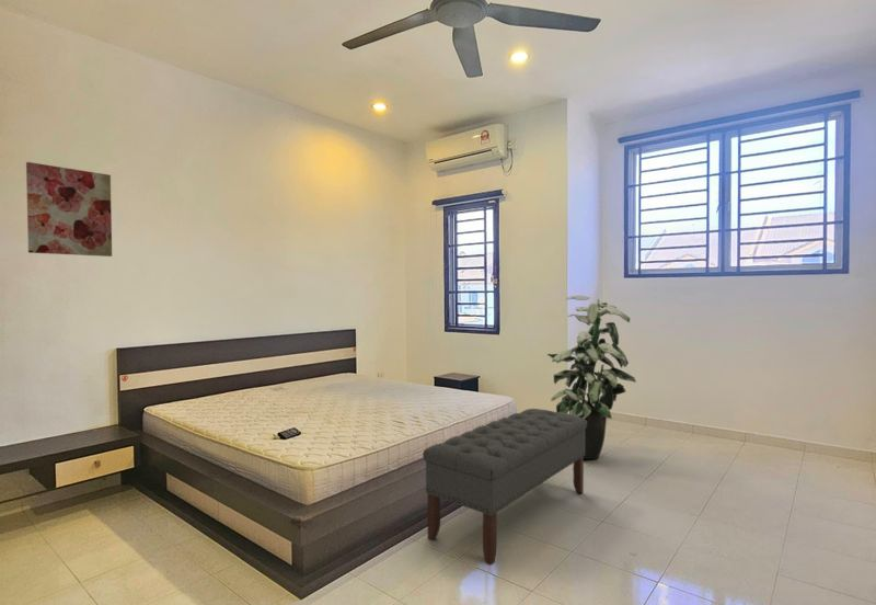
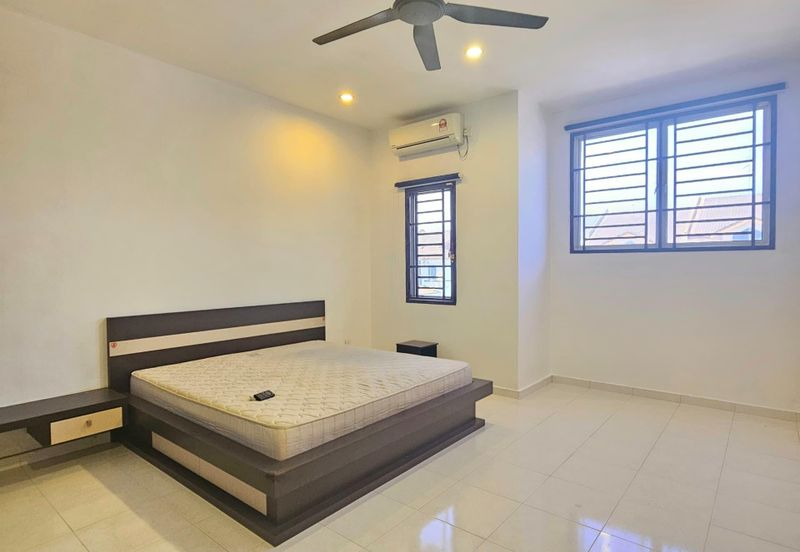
- indoor plant [546,294,637,460]
- wall art [25,161,113,258]
- bench [422,408,587,567]
